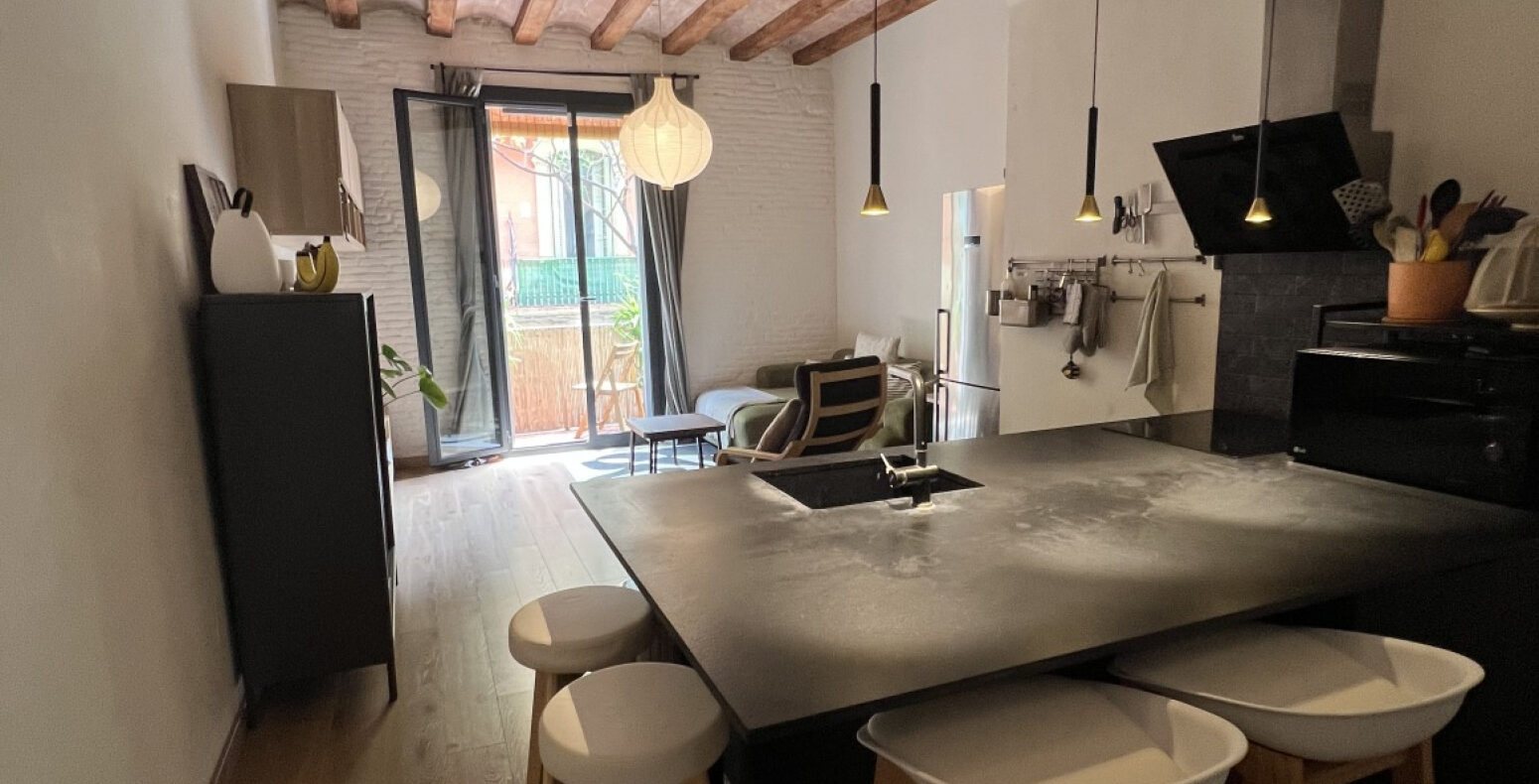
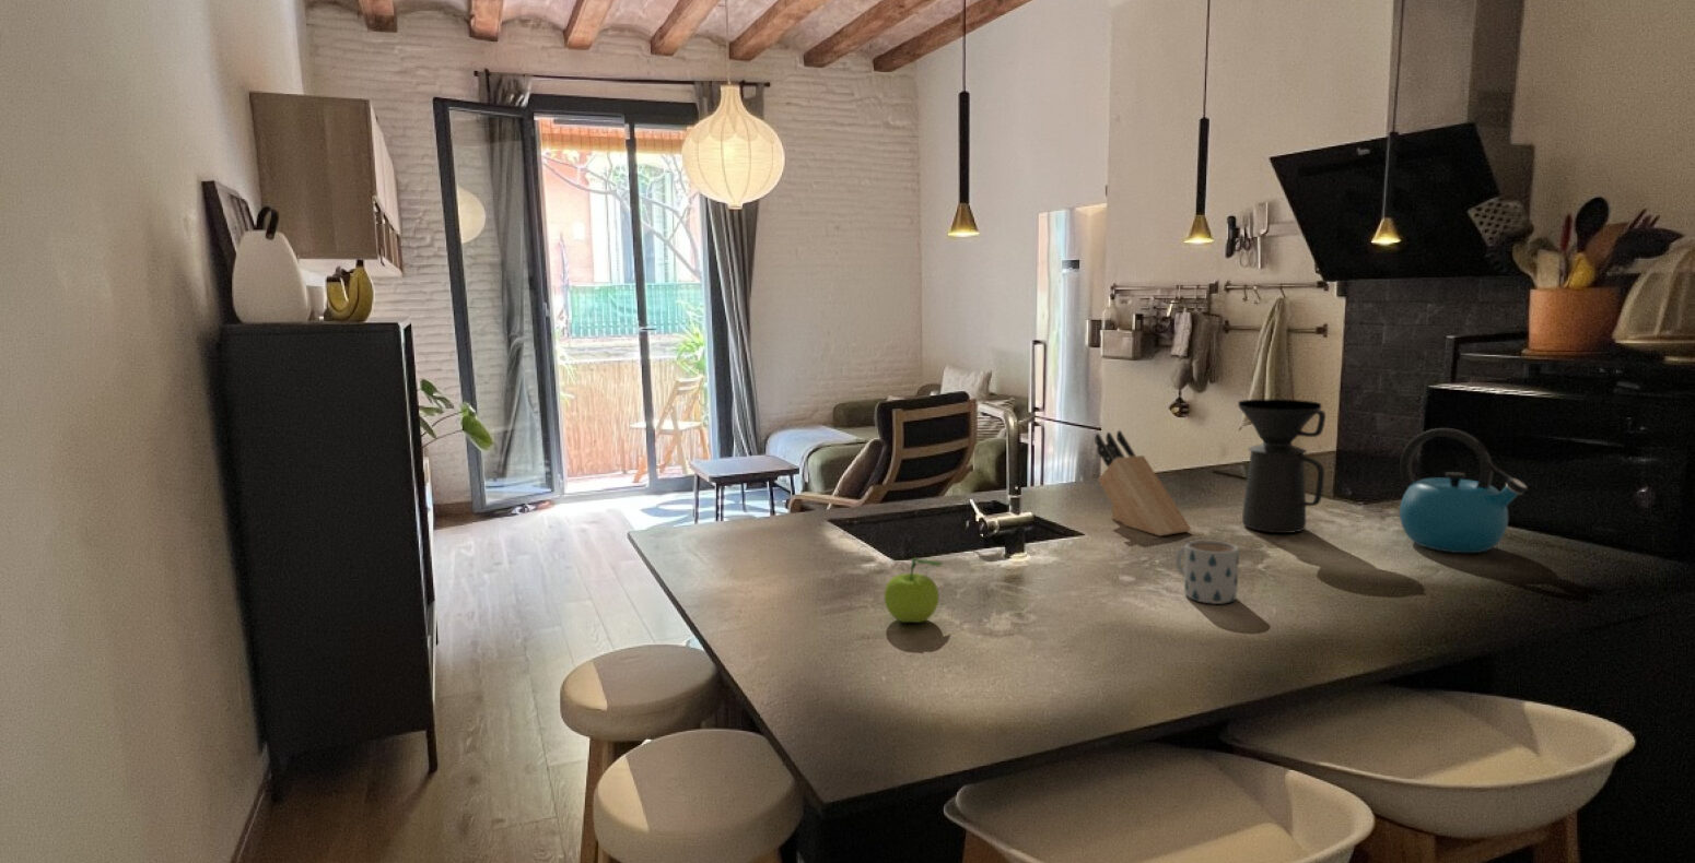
+ kettle [1399,427,1529,554]
+ coffee maker [1237,398,1326,534]
+ knife block [1094,429,1192,537]
+ fruit [883,557,944,624]
+ mug [1174,538,1240,605]
